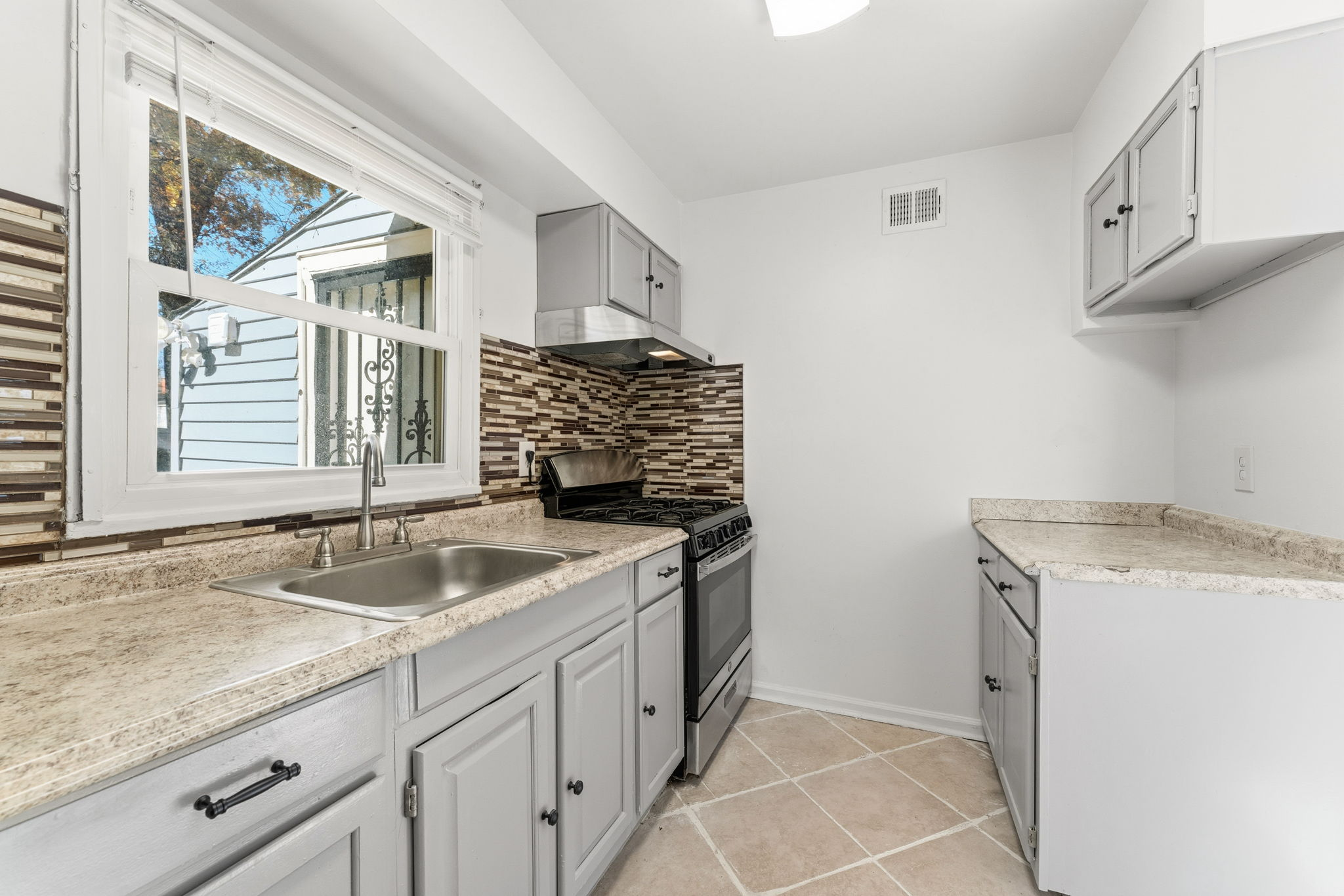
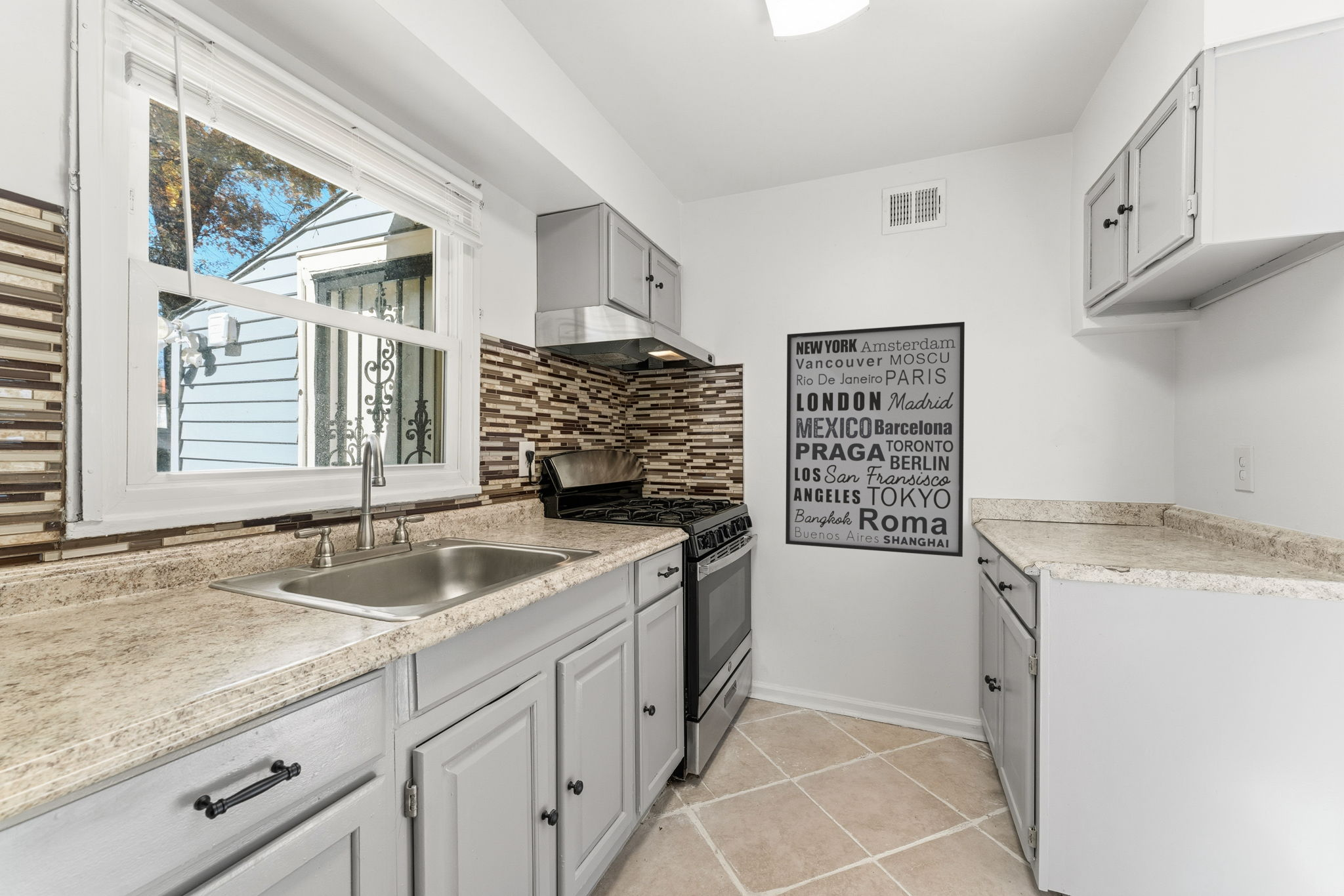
+ wall art [785,321,965,558]
